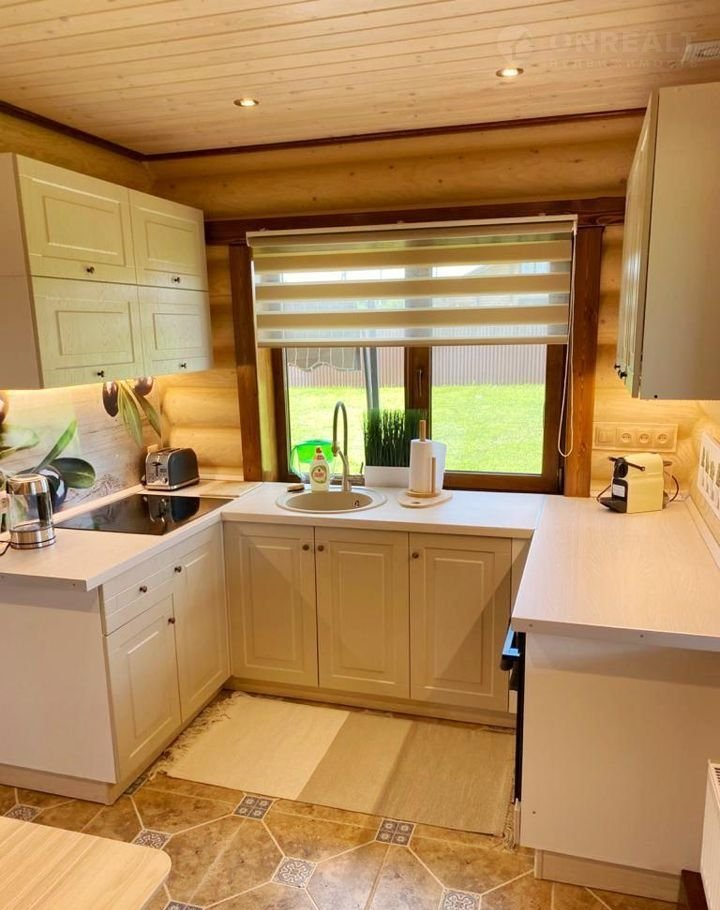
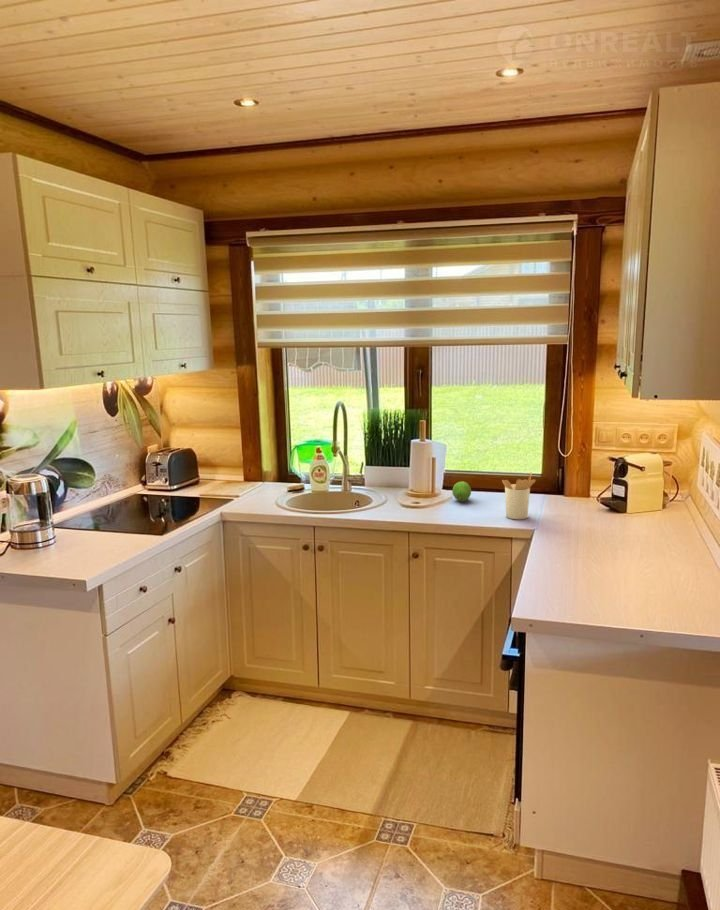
+ fruit [451,480,472,503]
+ utensil holder [501,471,537,520]
